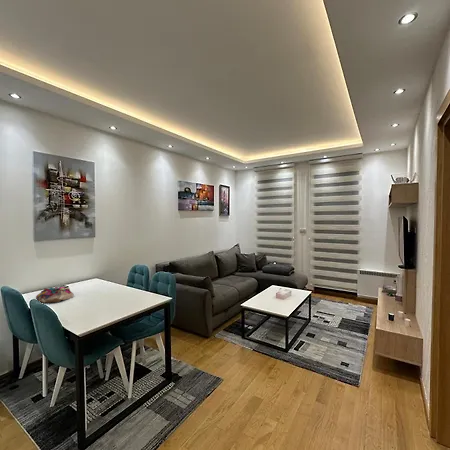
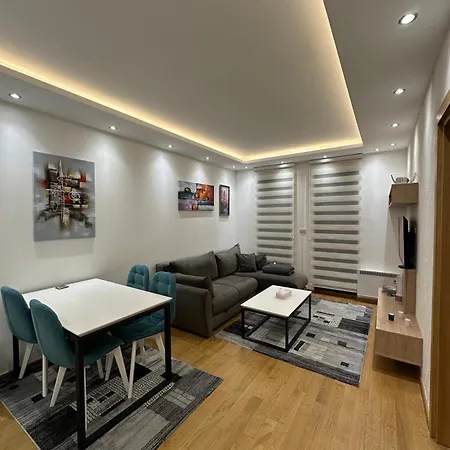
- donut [35,286,75,304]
